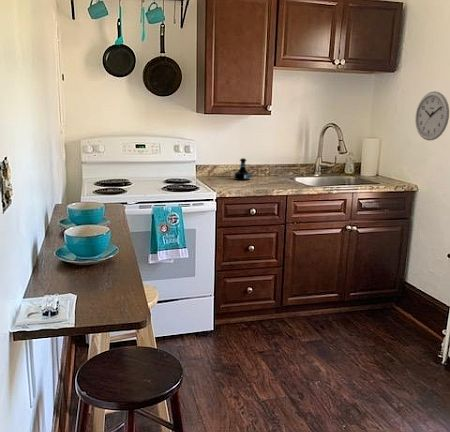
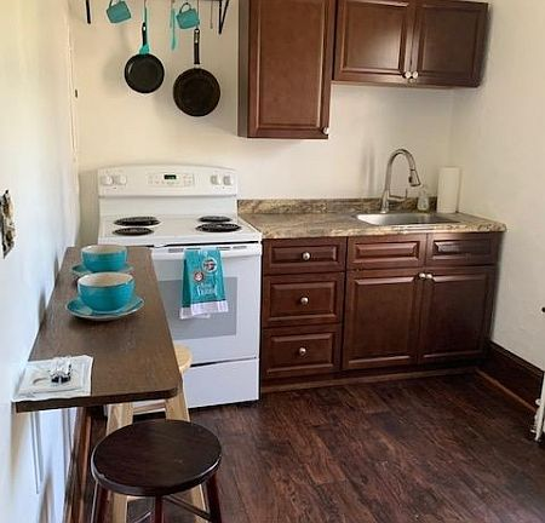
- tequila bottle [233,157,252,181]
- wall clock [414,90,450,141]
